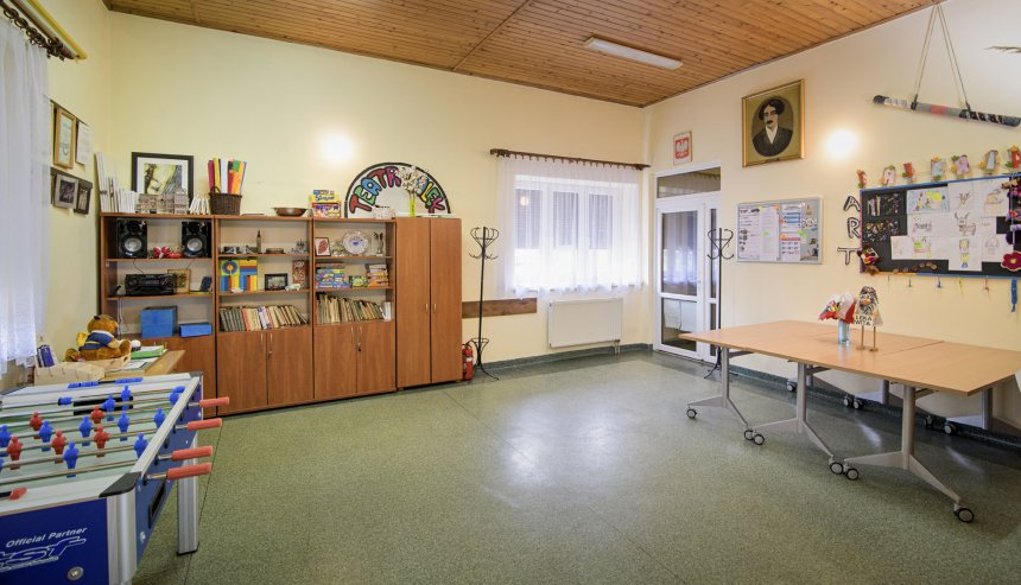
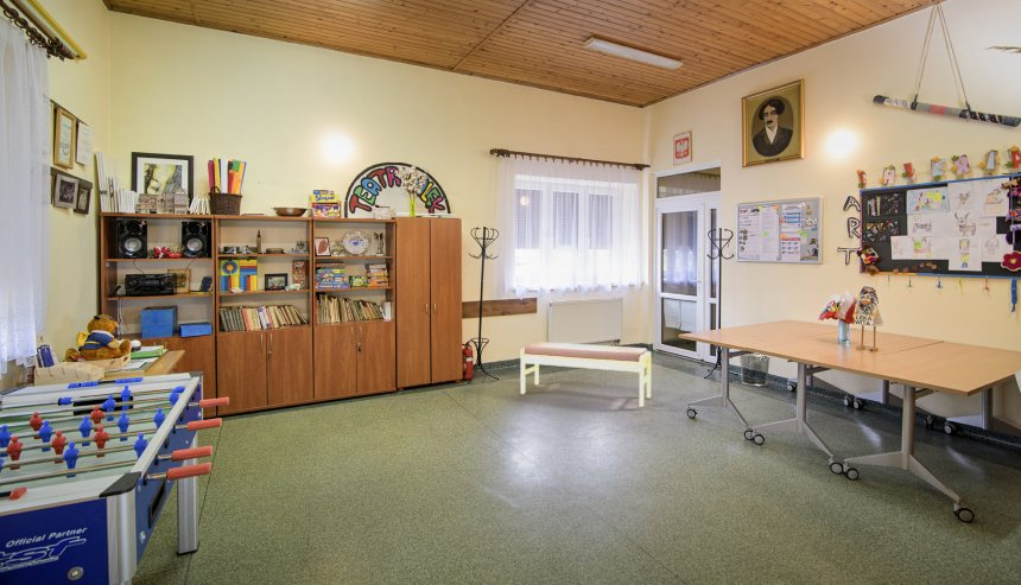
+ waste bin [738,354,770,387]
+ bench [520,341,652,408]
